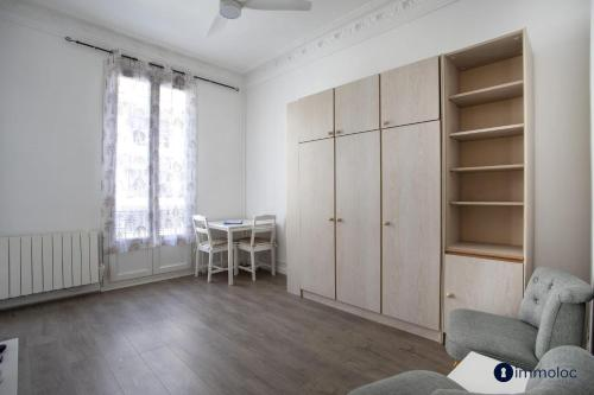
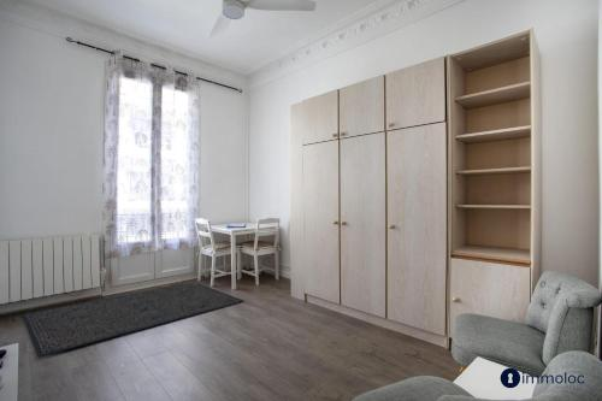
+ rug [22,282,246,359]
